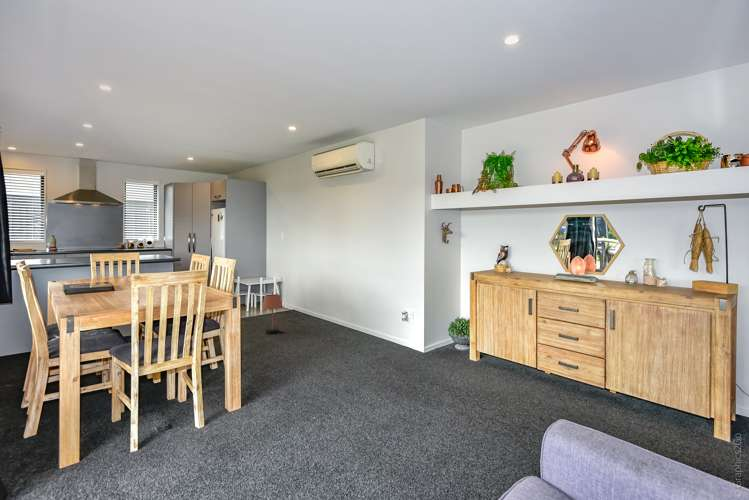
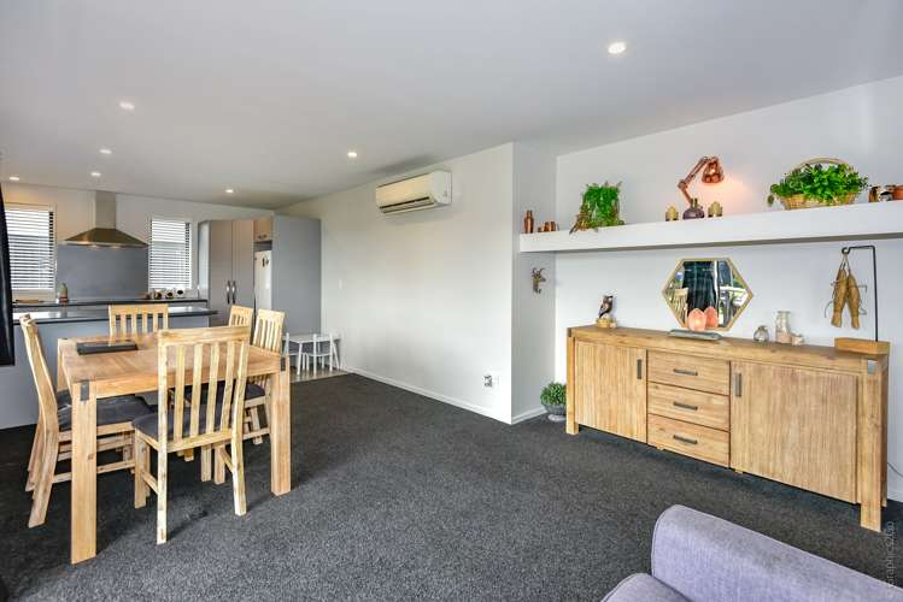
- table lamp [261,291,286,335]
